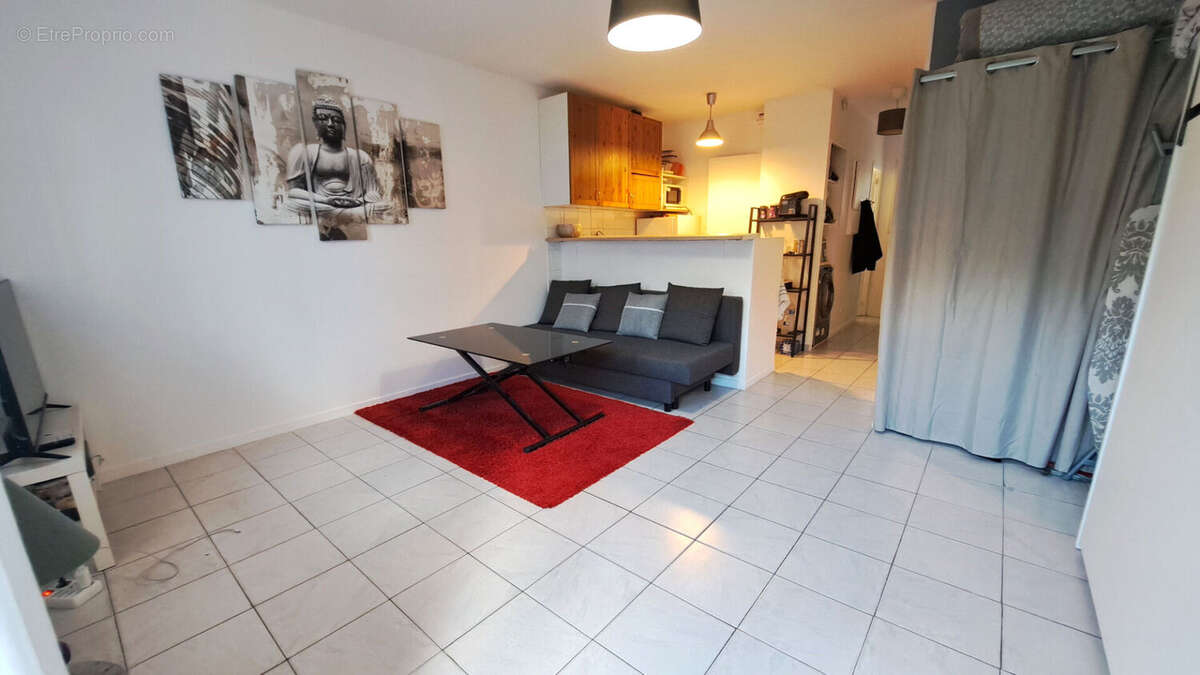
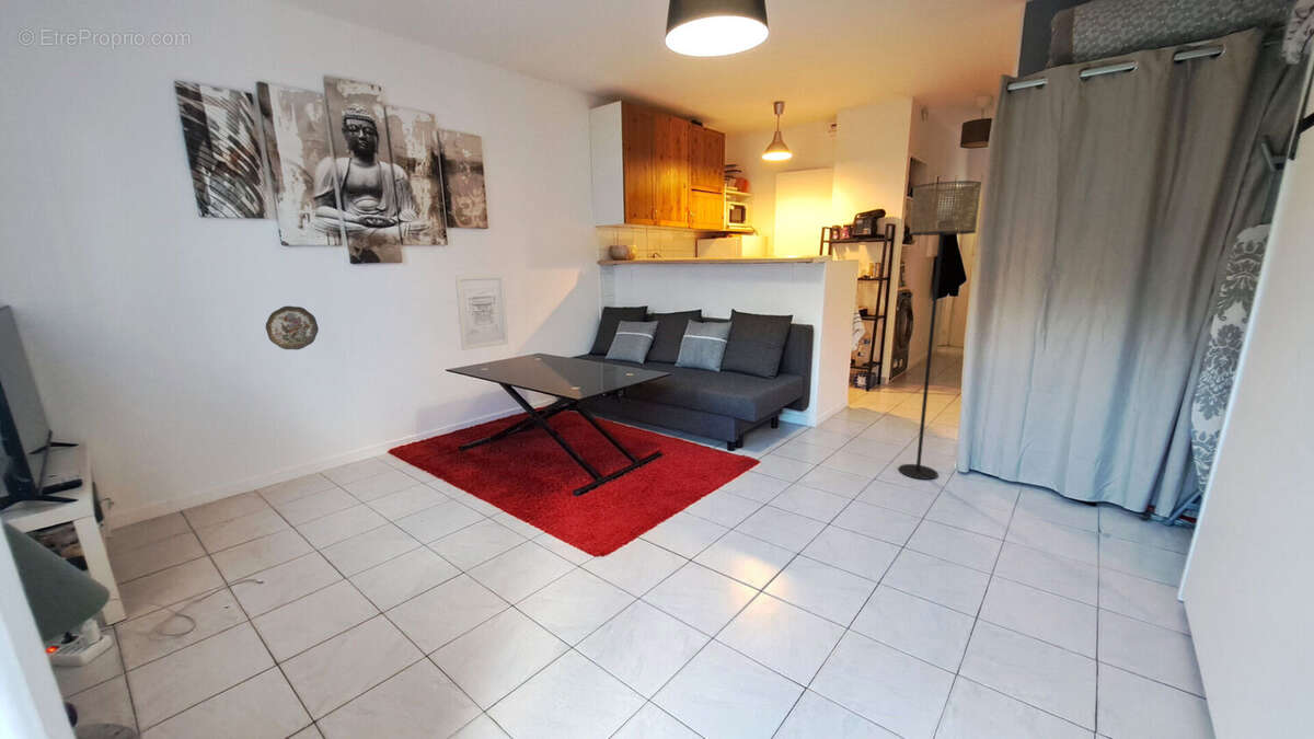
+ decorative plate [265,305,320,350]
+ wall art [454,273,509,351]
+ floor lamp [898,180,982,481]
